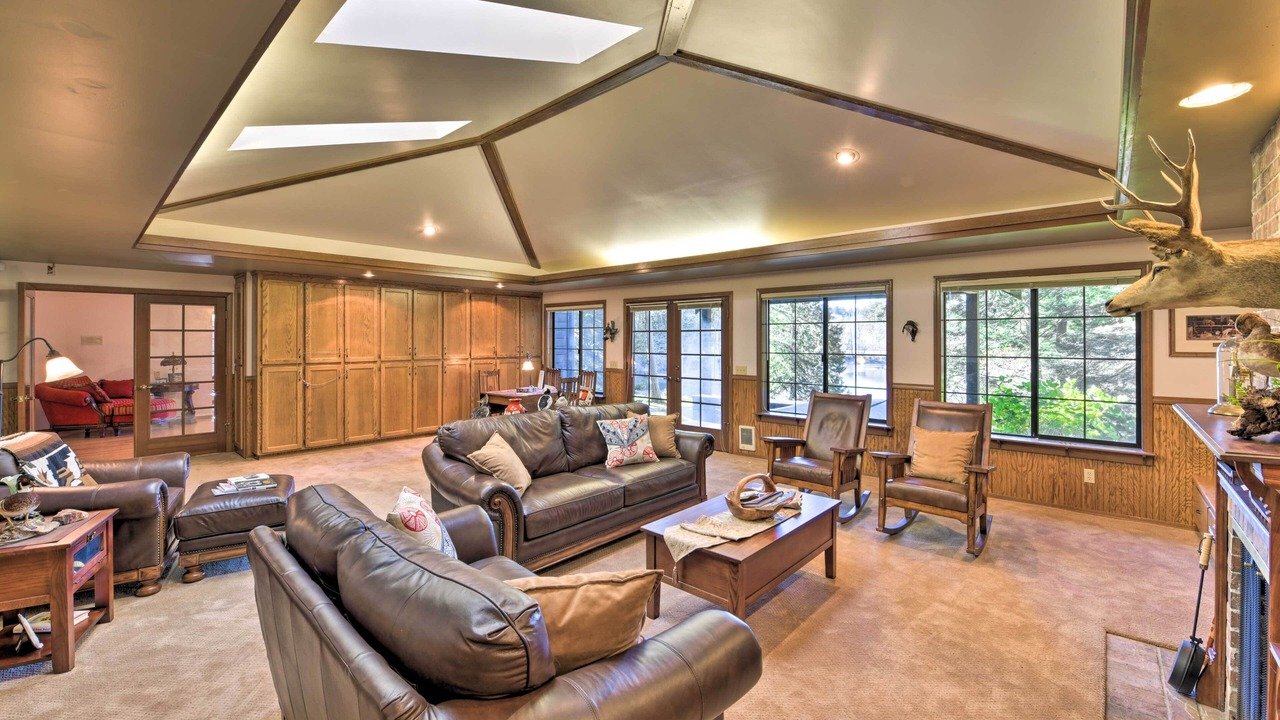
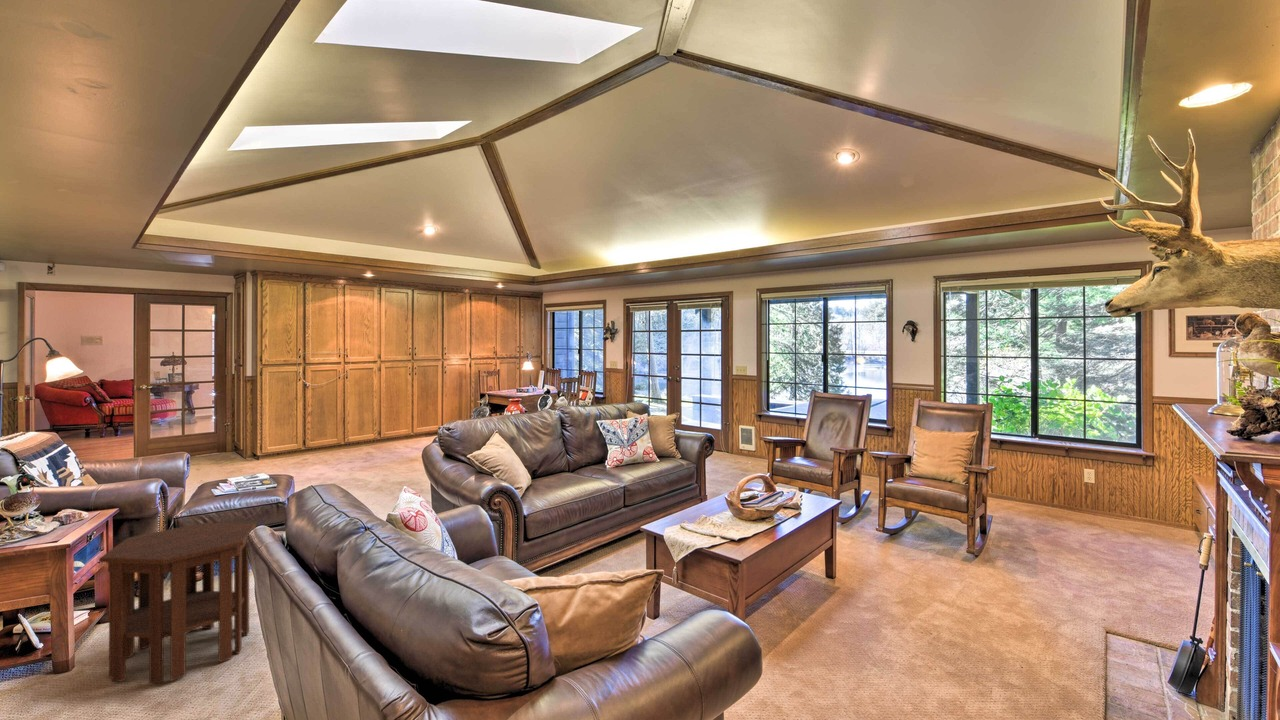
+ side table [98,522,257,684]
